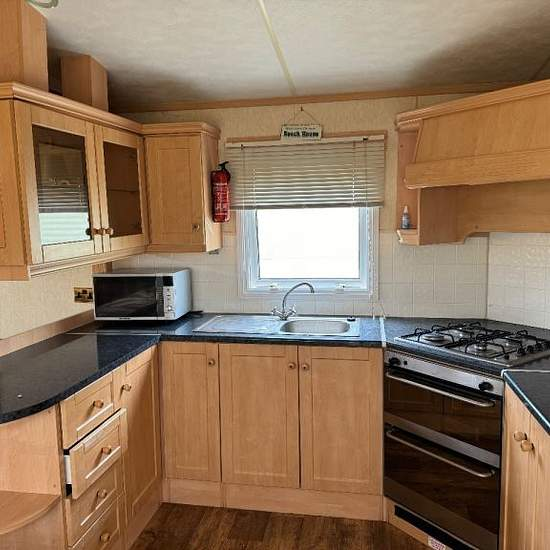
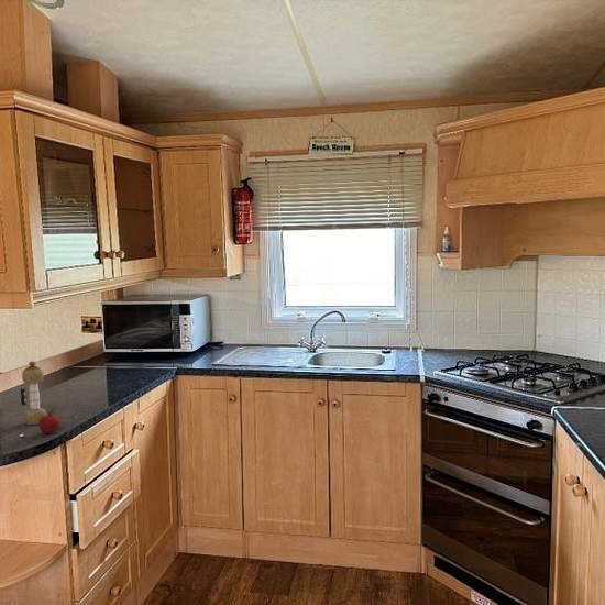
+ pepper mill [20,361,47,426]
+ apple [37,408,62,435]
